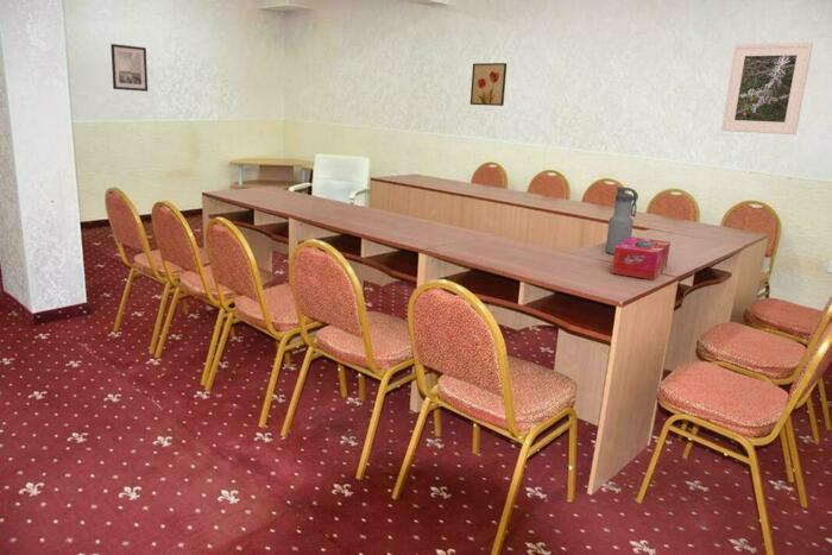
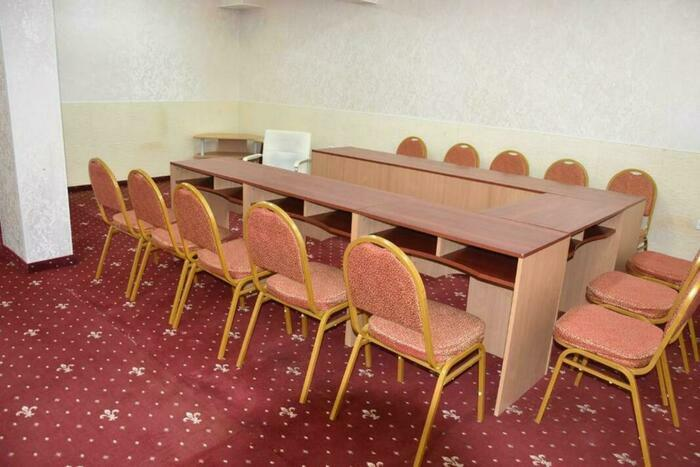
- wall art [469,62,508,107]
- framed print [720,42,814,135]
- water bottle [605,185,639,256]
- wall art [109,43,149,93]
- tissue box [611,235,672,280]
